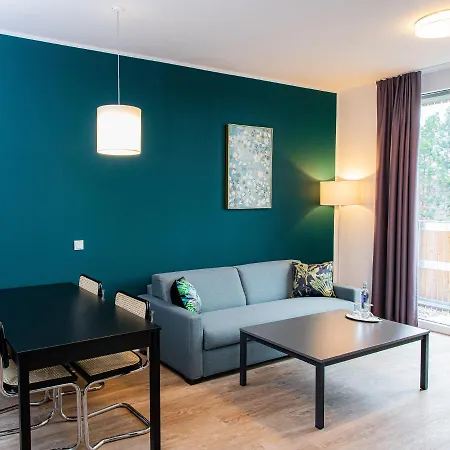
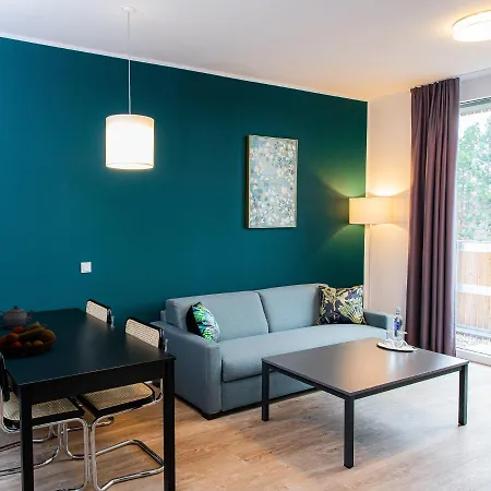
+ teapot [0,304,36,330]
+ fruit bowl [0,321,57,358]
